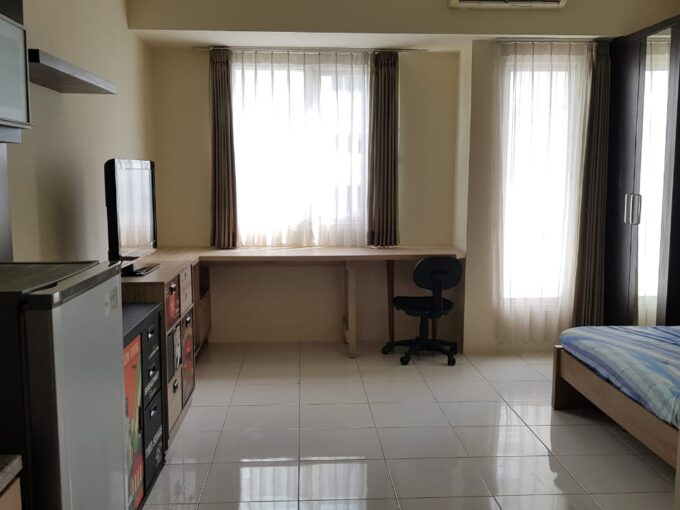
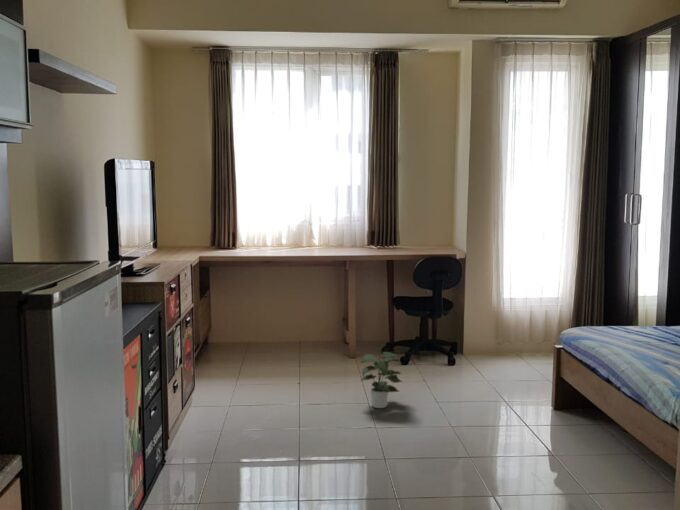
+ potted plant [358,351,404,409]
